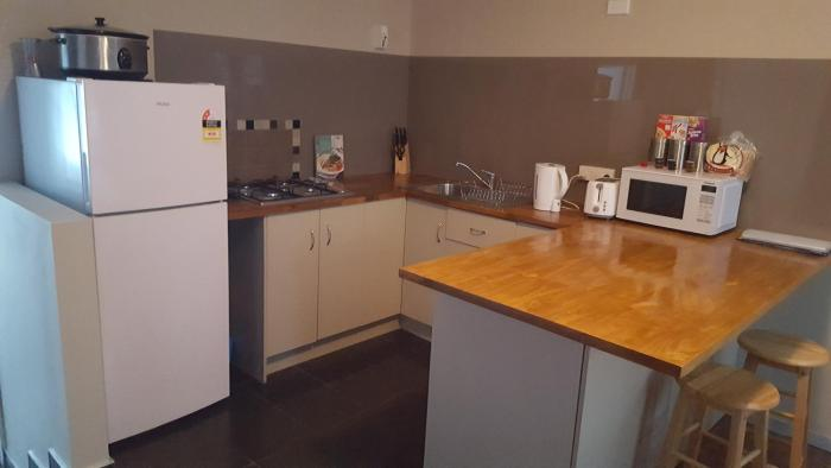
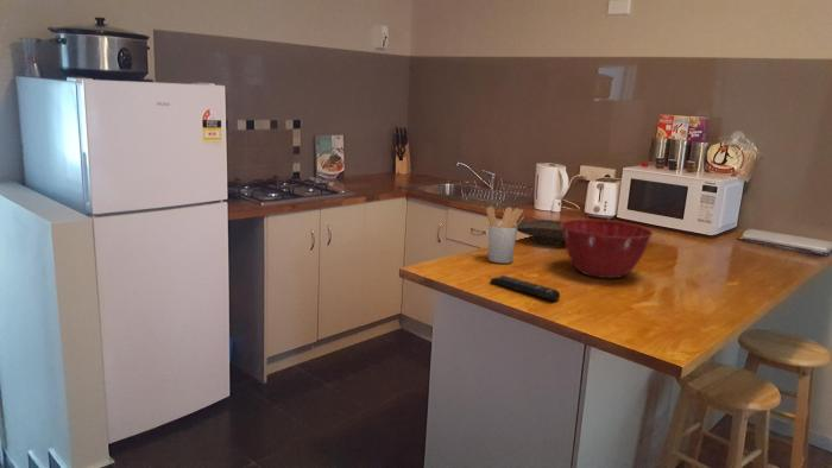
+ mixing bowl [561,219,654,279]
+ remote control [489,274,561,302]
+ decorative bowl [517,219,565,245]
+ utensil holder [485,205,525,265]
